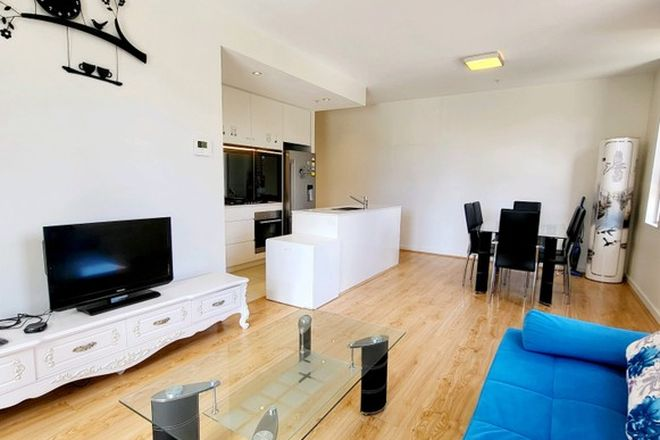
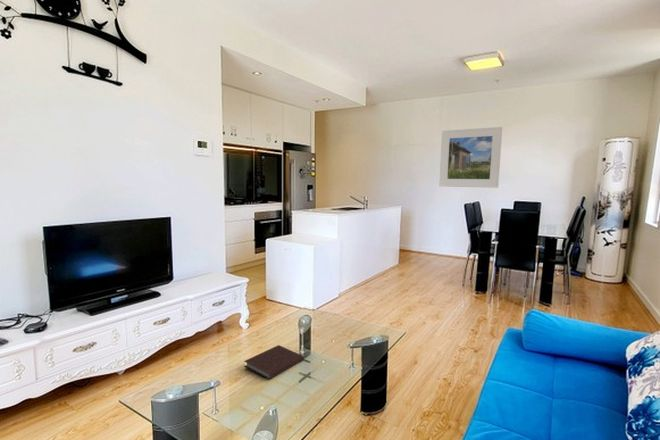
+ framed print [438,126,503,189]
+ notebook [243,344,305,381]
